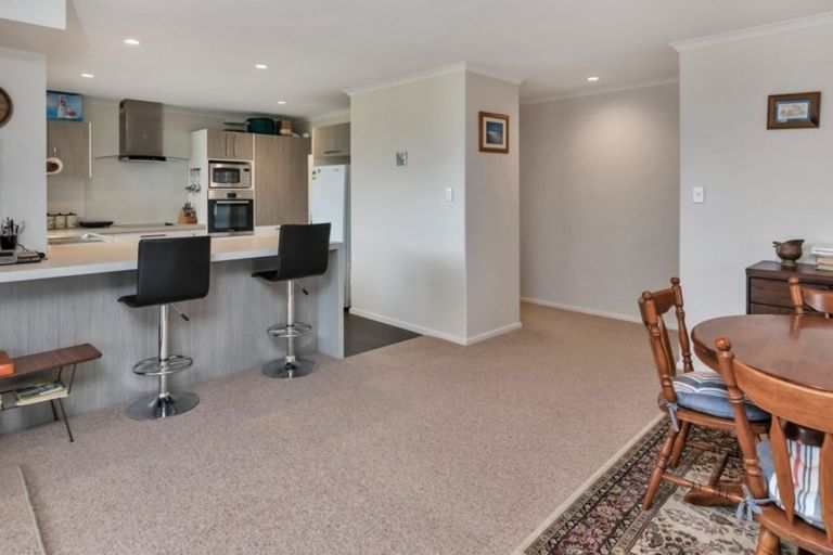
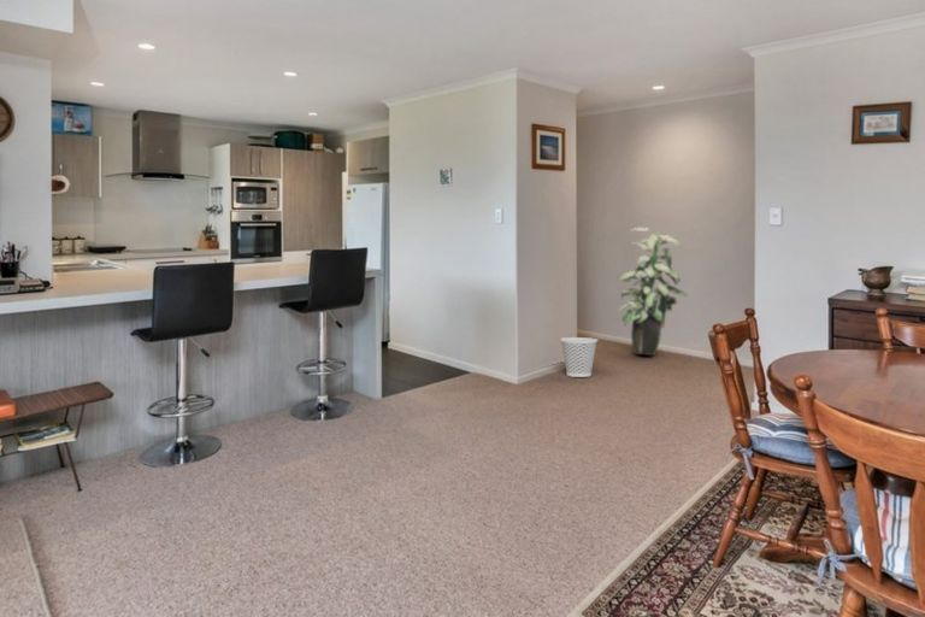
+ wastebasket [559,336,599,378]
+ indoor plant [615,227,689,357]
